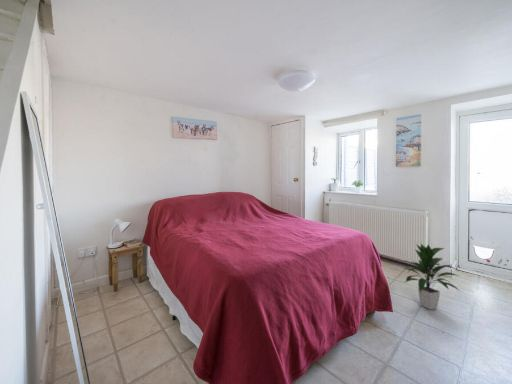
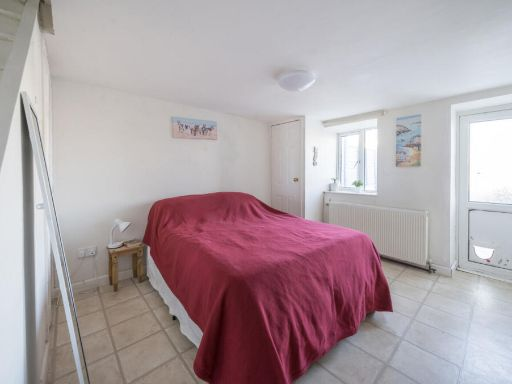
- indoor plant [402,243,461,311]
